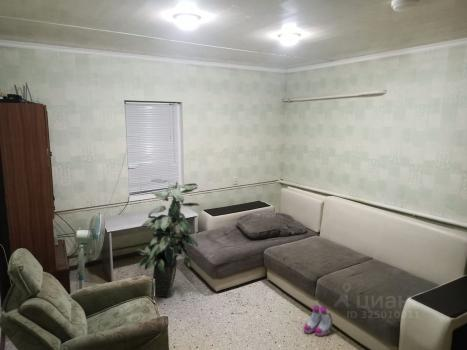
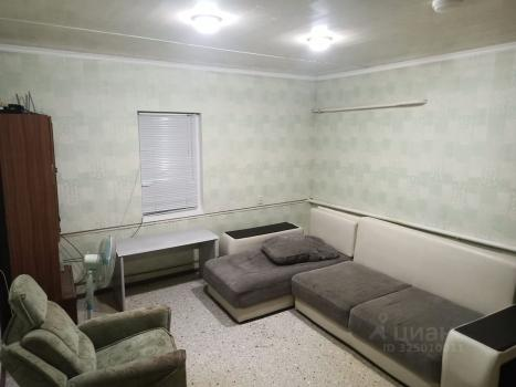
- indoor plant [135,178,200,298]
- boots [303,304,334,337]
